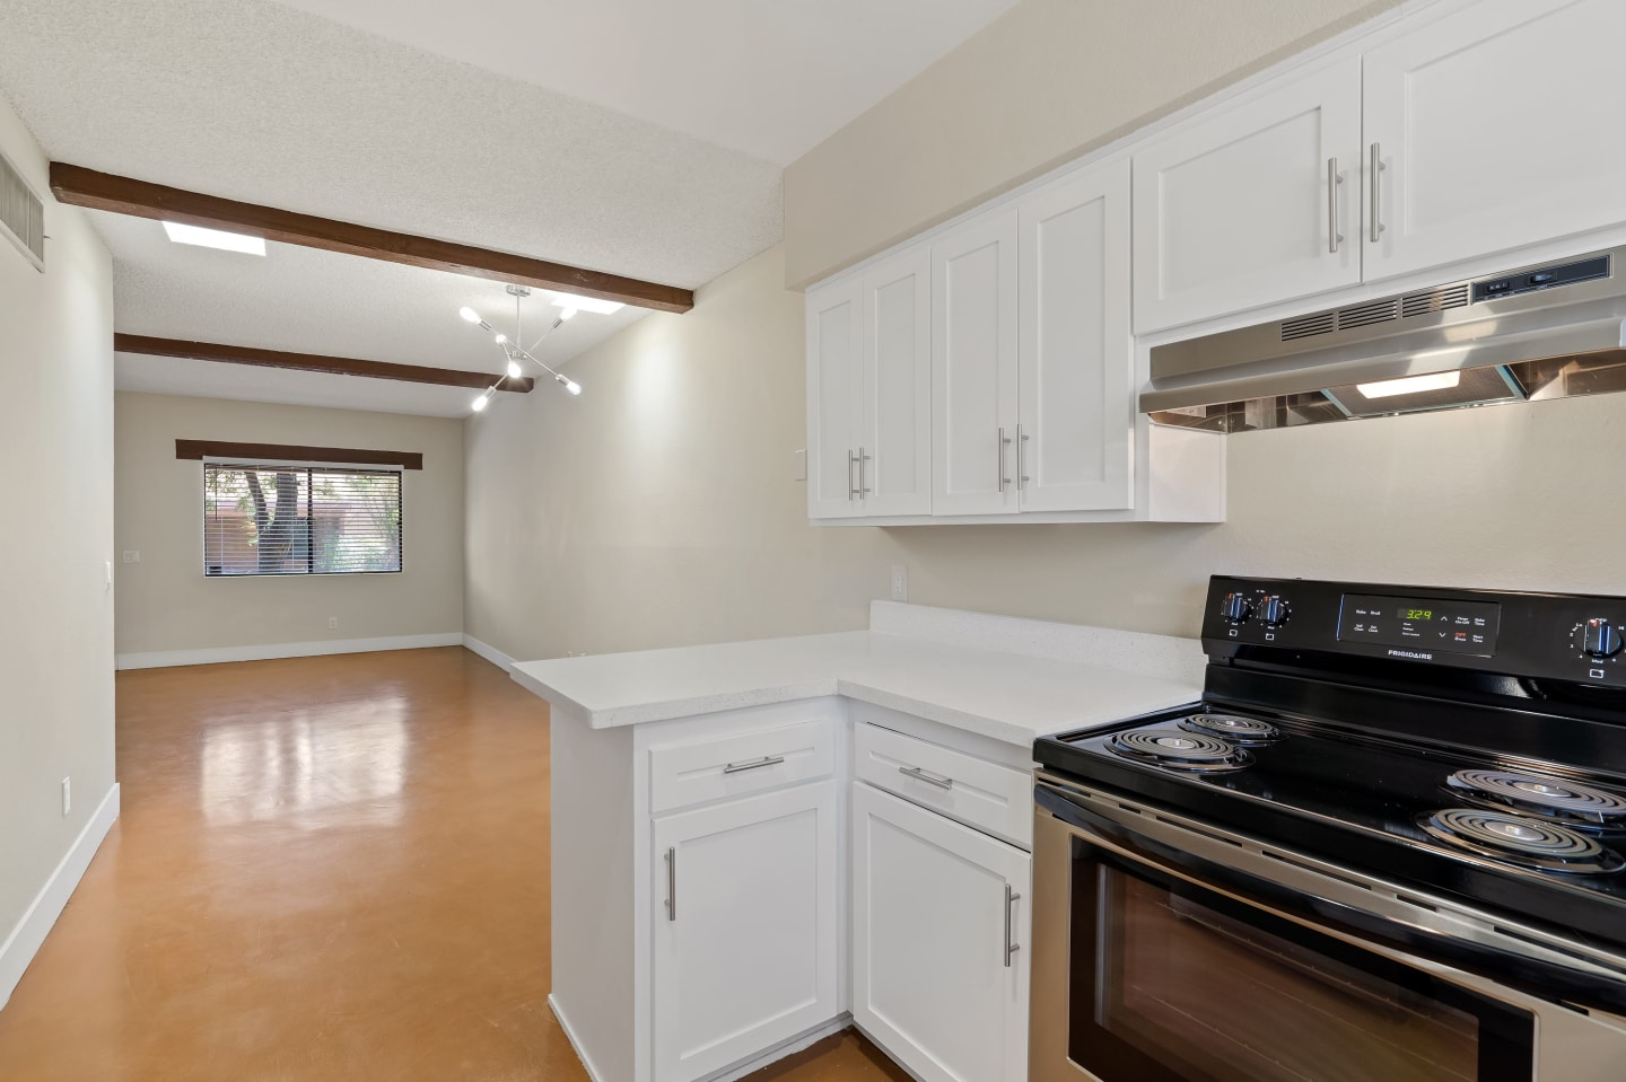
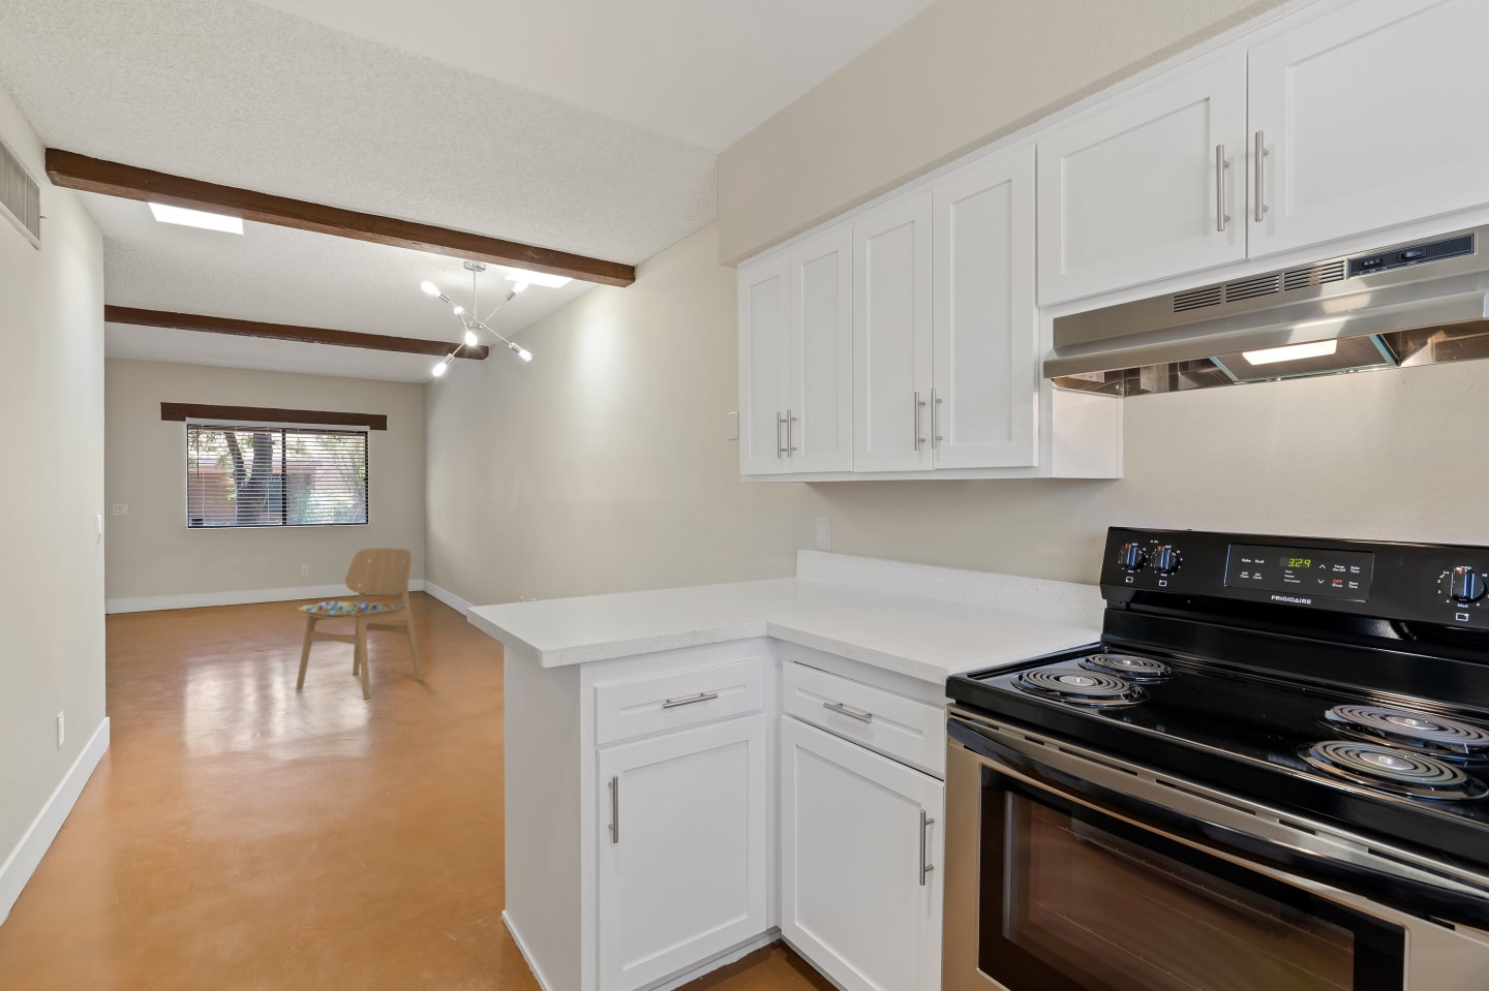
+ dining chair [294,547,424,700]
